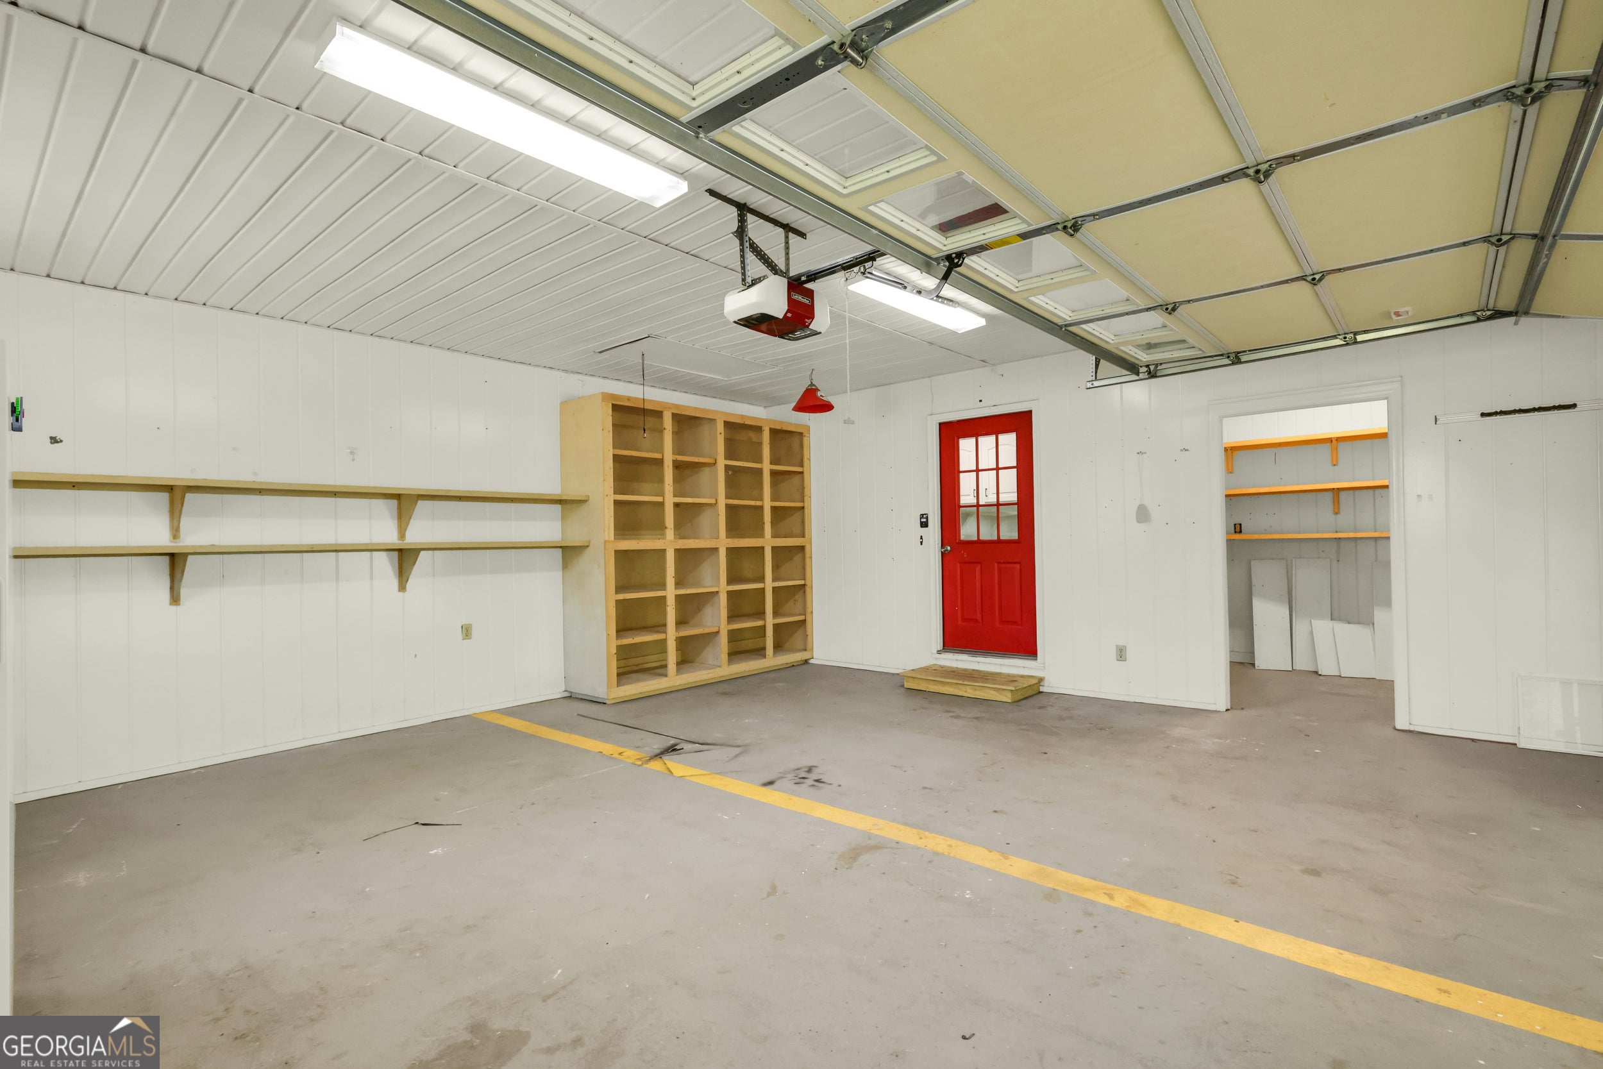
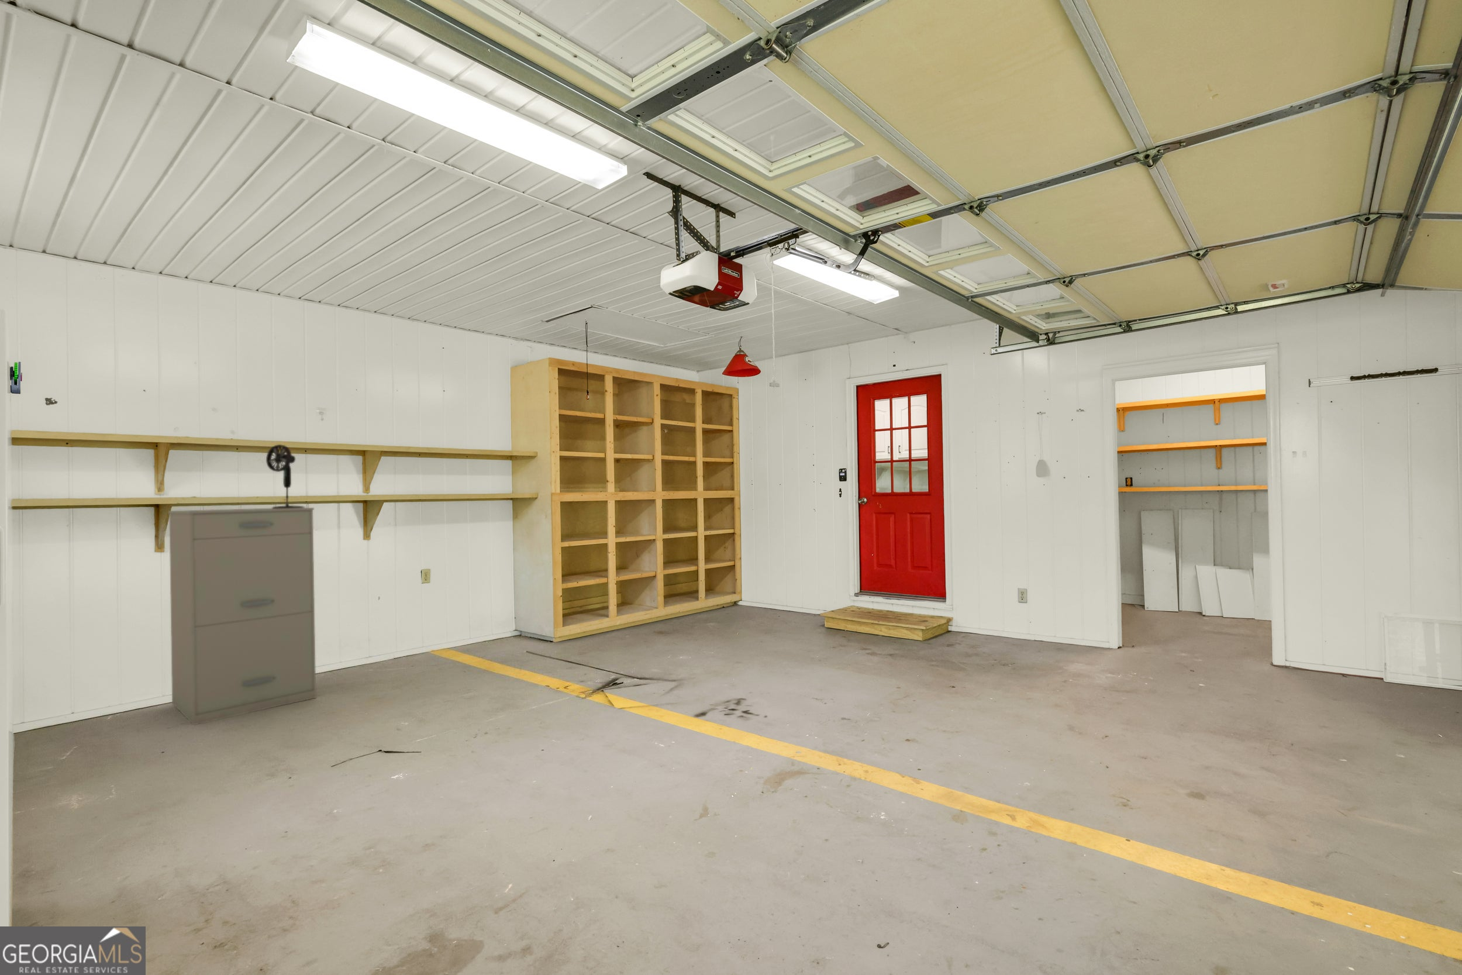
+ filing cabinet [168,507,317,725]
+ standing fan [265,444,306,508]
